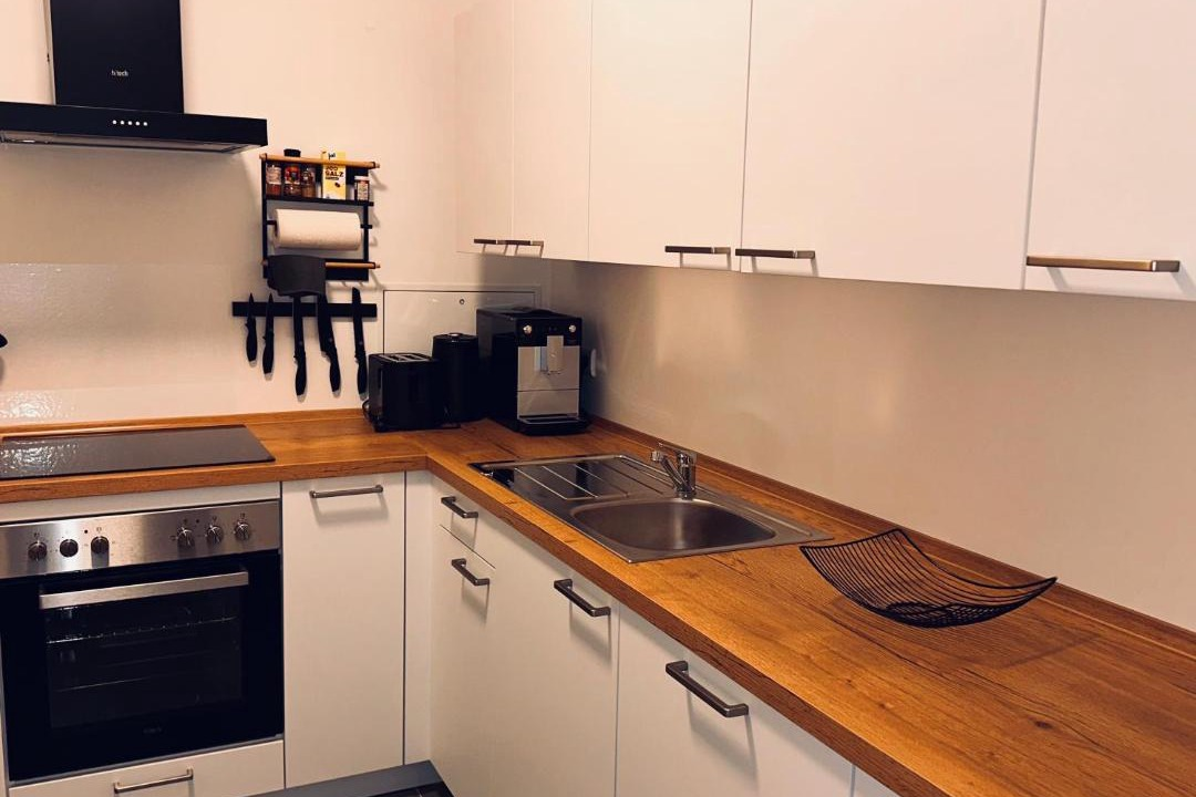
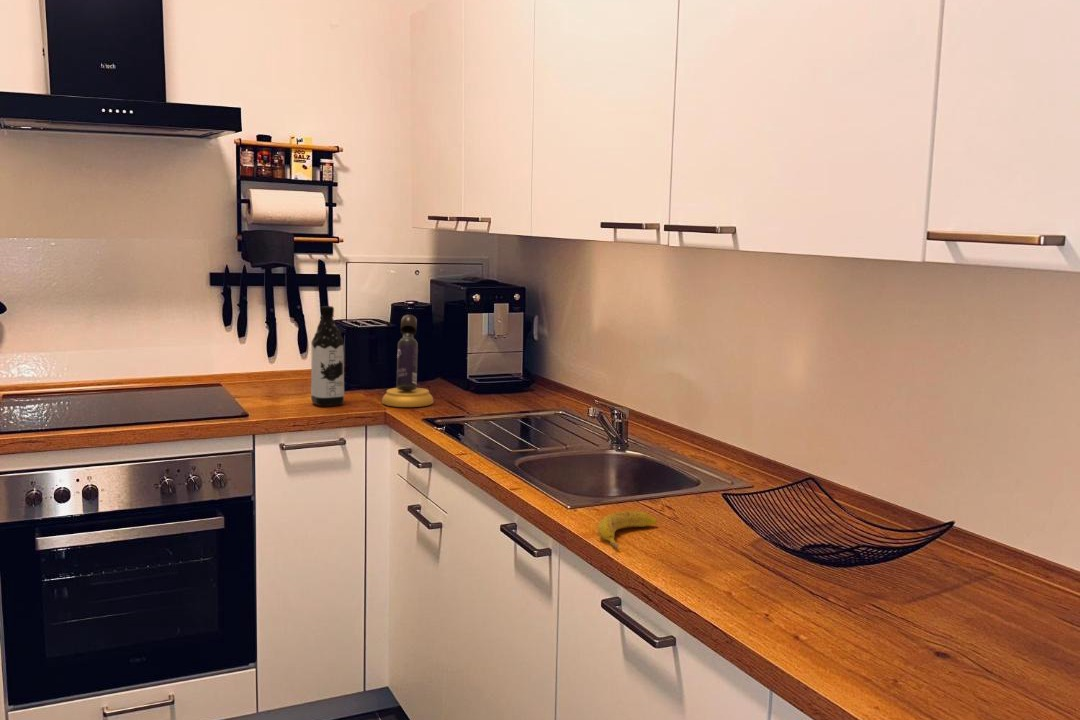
+ spray can [381,314,434,408]
+ banana [596,510,658,549]
+ water bottle [310,305,345,407]
